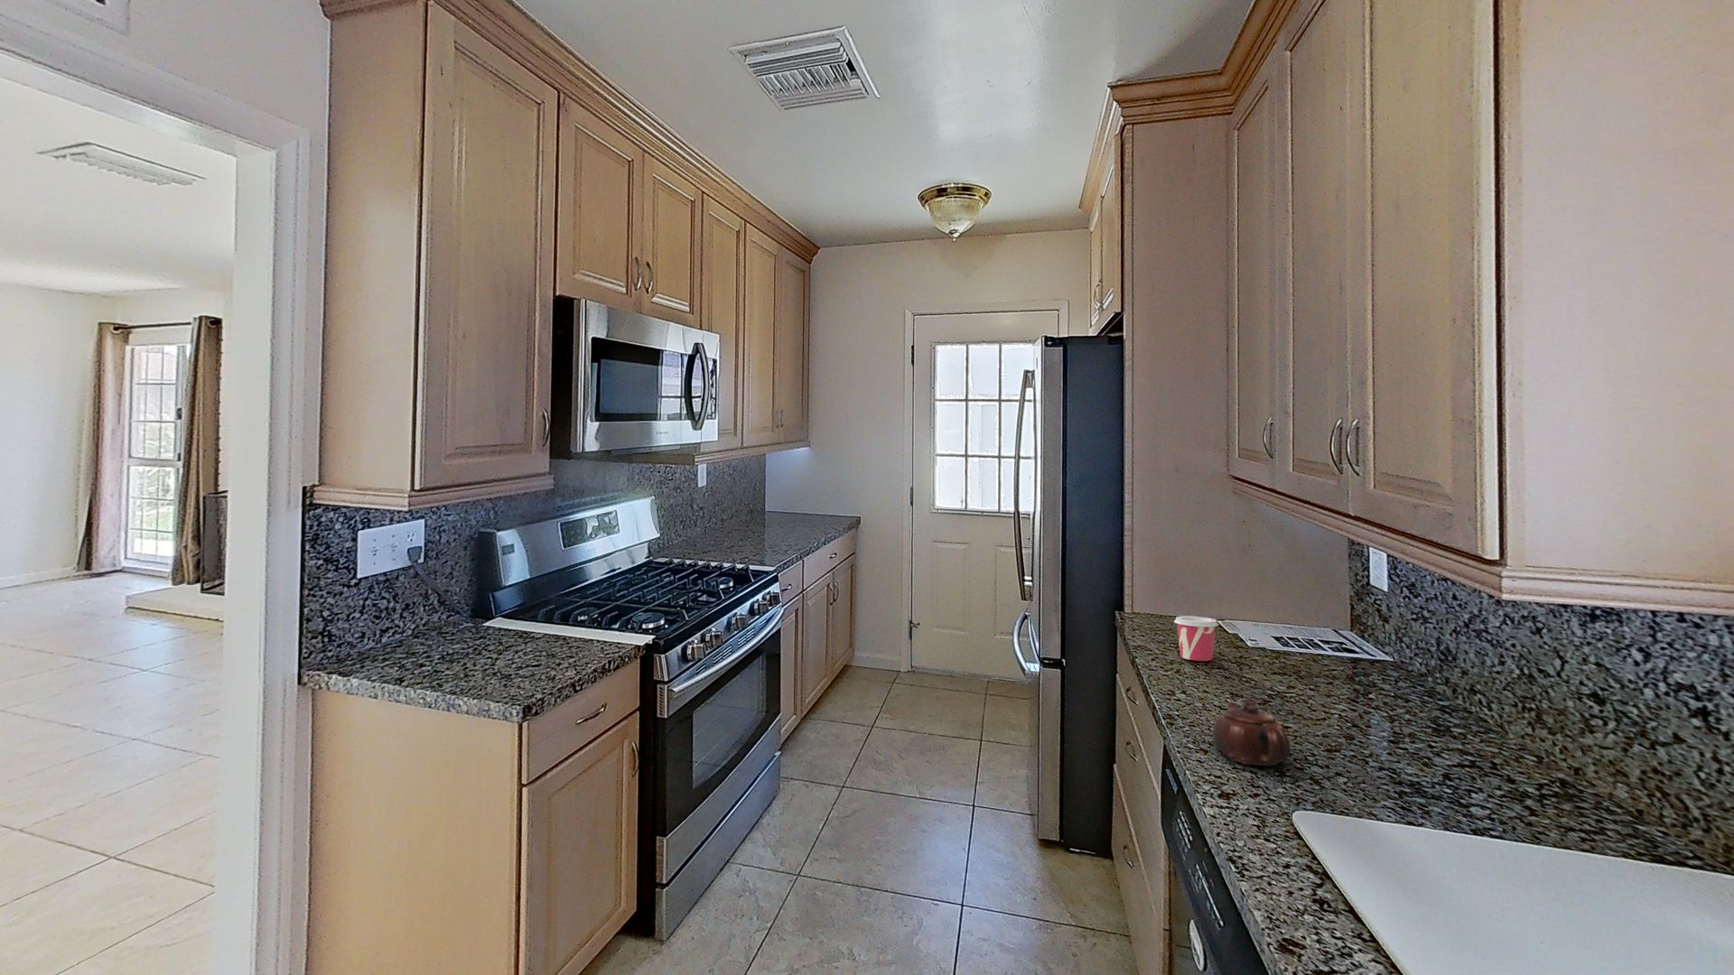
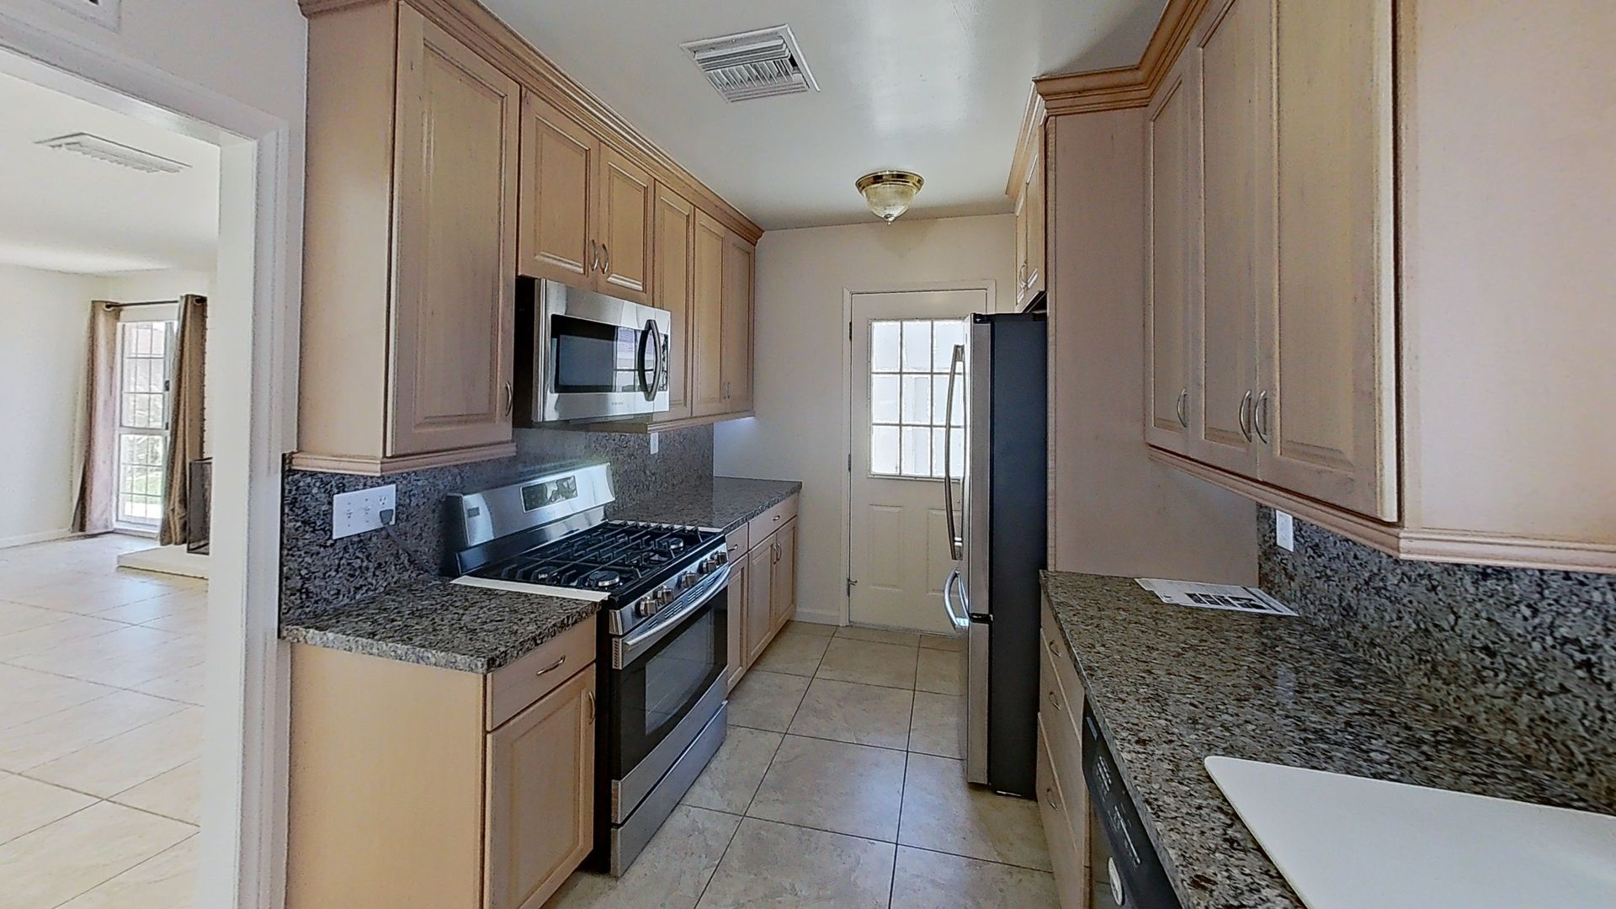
- cup [1173,615,1220,662]
- teapot [1212,696,1291,767]
